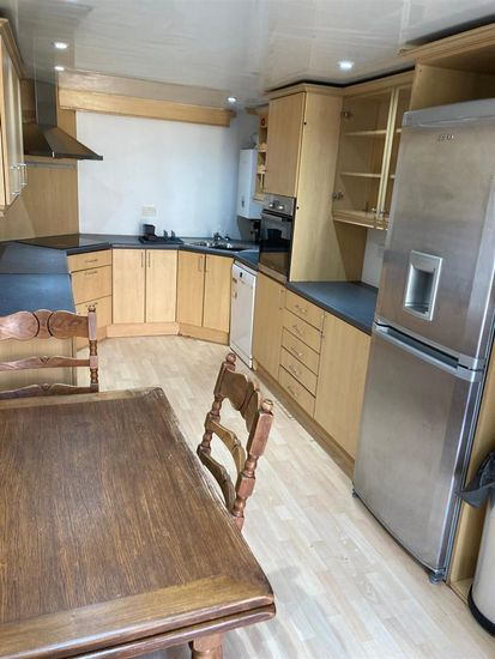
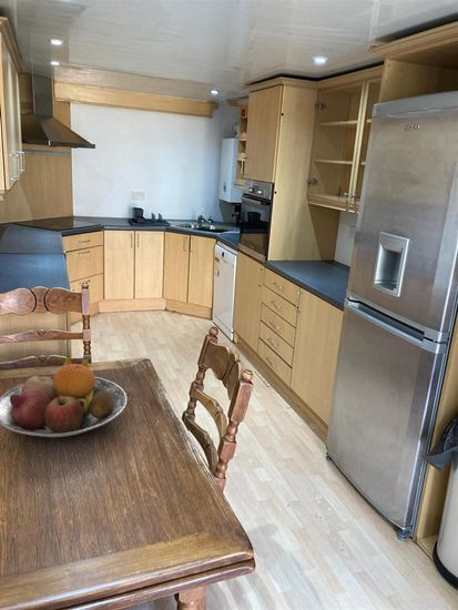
+ fruit bowl [0,355,128,438]
